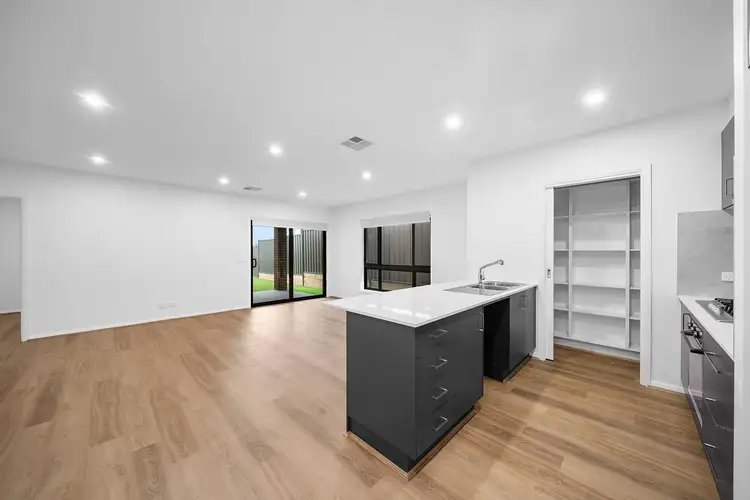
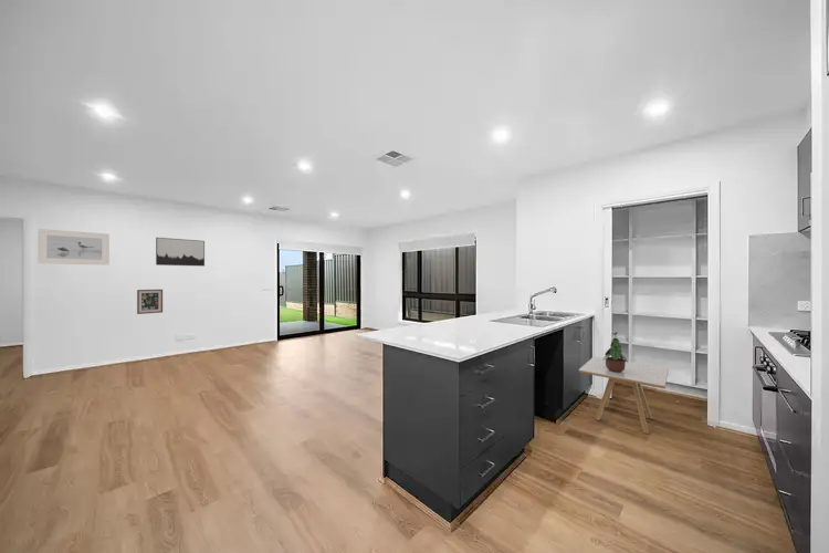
+ wall art [136,289,164,315]
+ potted plant [602,332,629,373]
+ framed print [36,228,111,265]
+ side table [578,355,670,435]
+ wall art [155,237,206,268]
